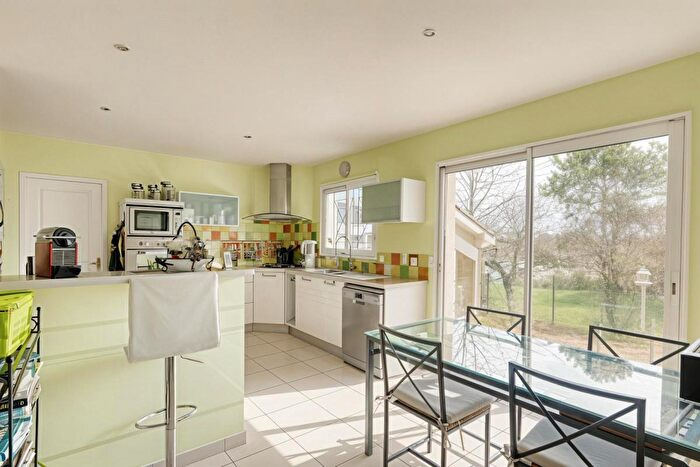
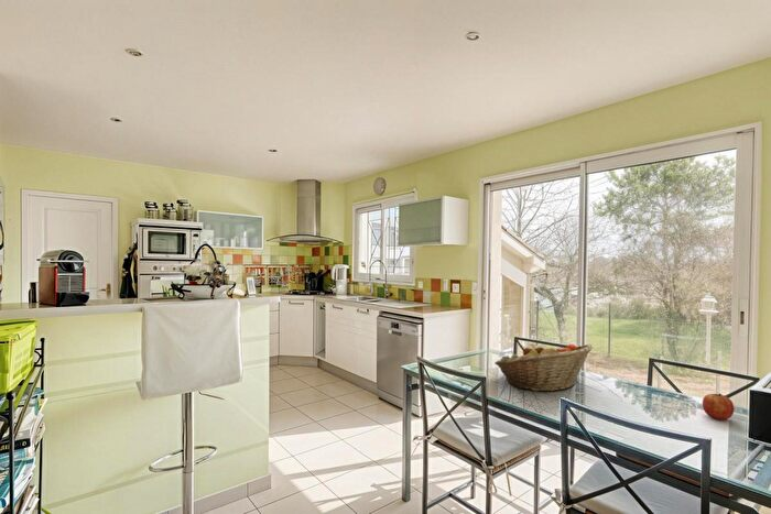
+ fruit basket [493,343,594,392]
+ apple [702,393,736,420]
